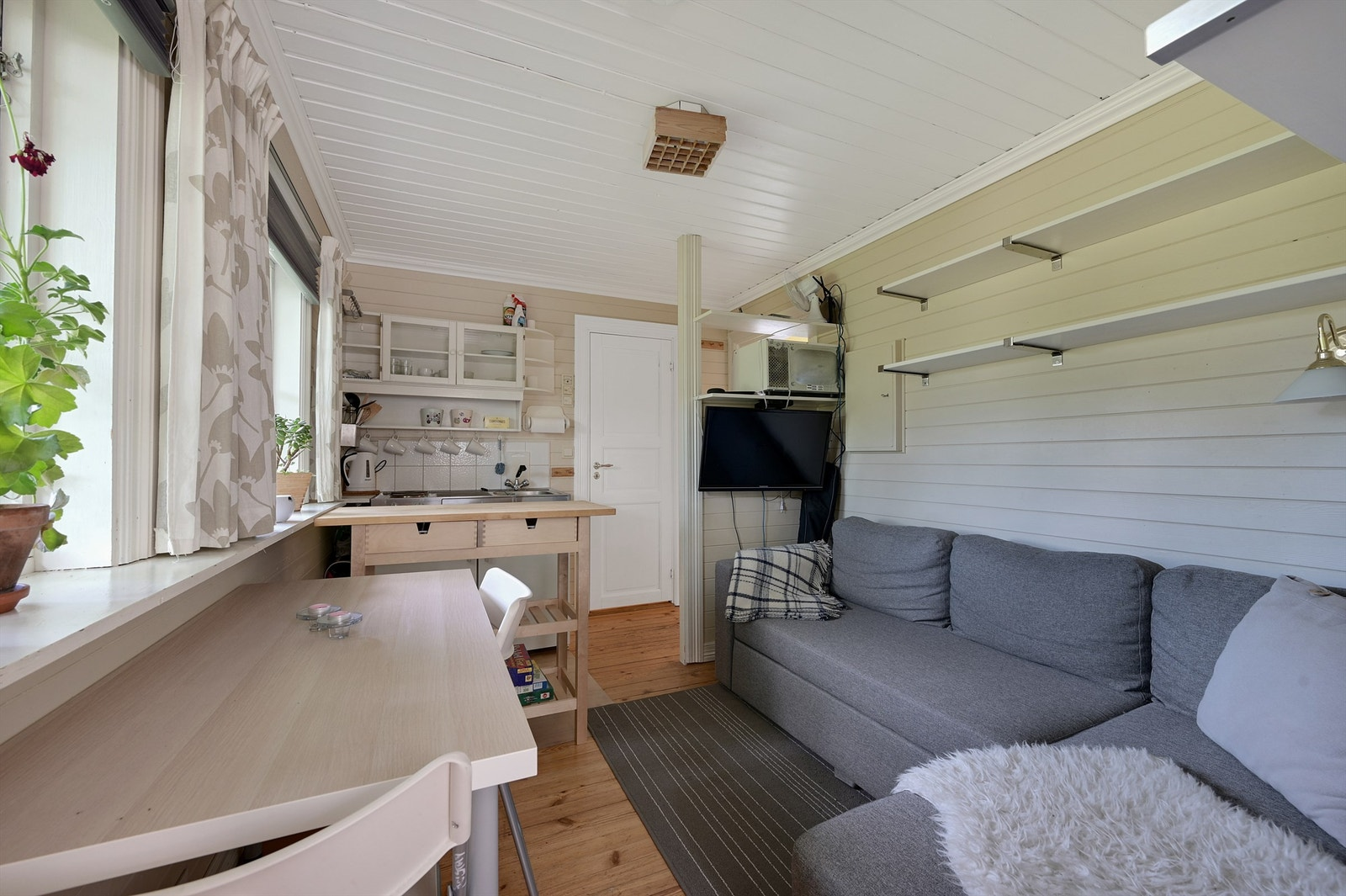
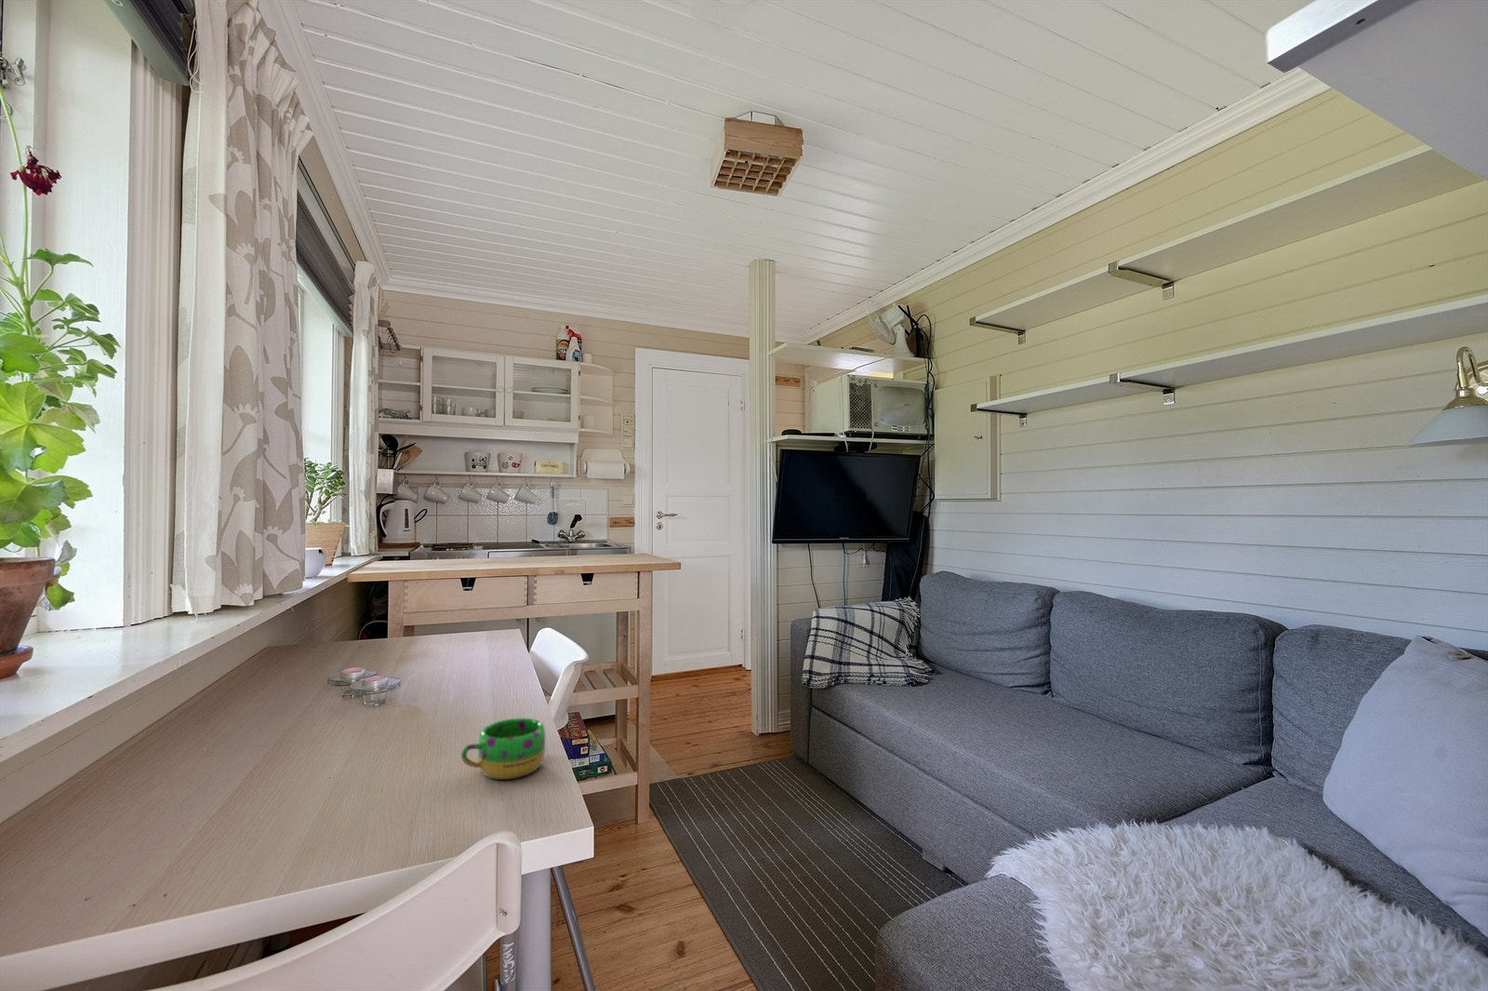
+ mug [460,718,547,781]
